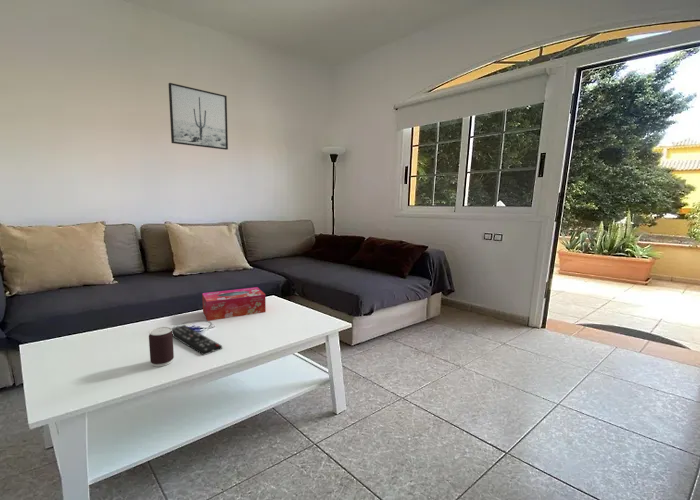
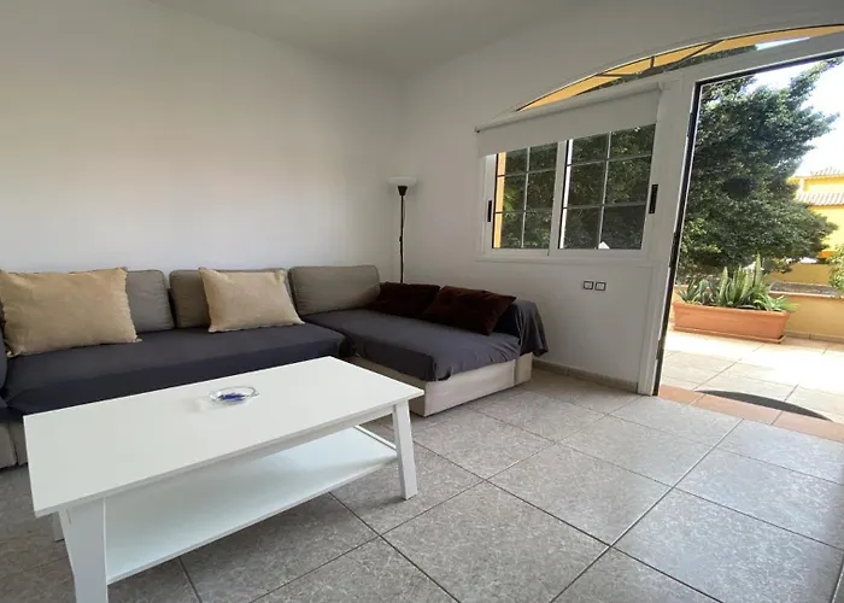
- remote control [171,324,223,356]
- wall art [168,82,229,151]
- beverage can [148,326,175,368]
- tissue box [201,286,267,322]
